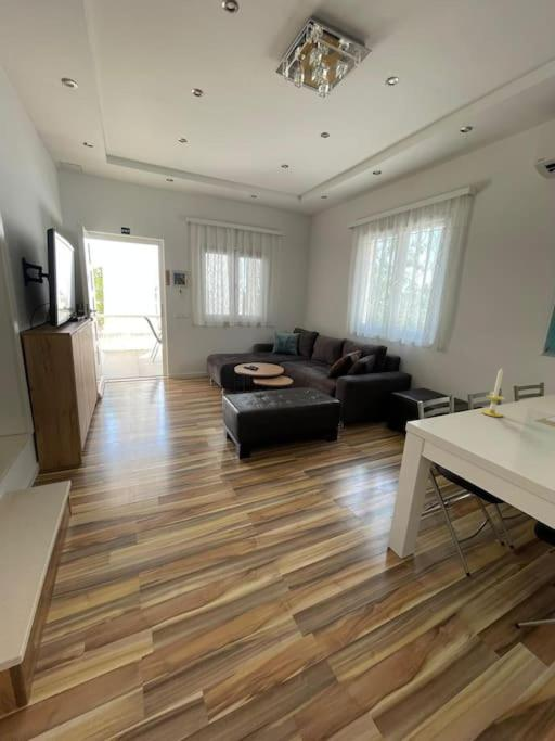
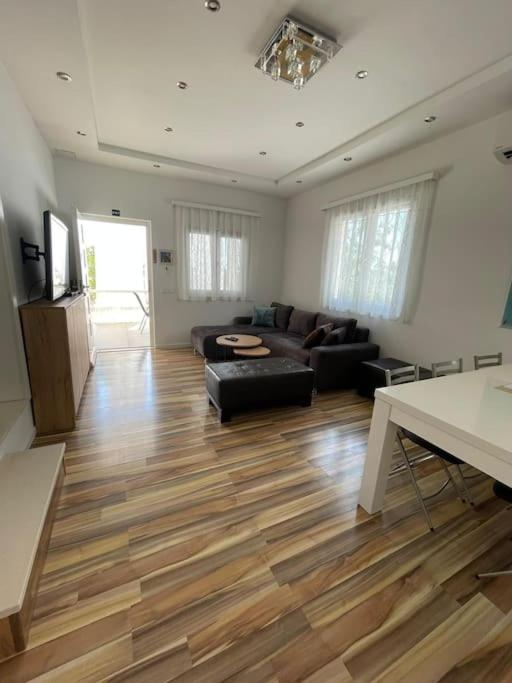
- candle [480,367,506,418]
